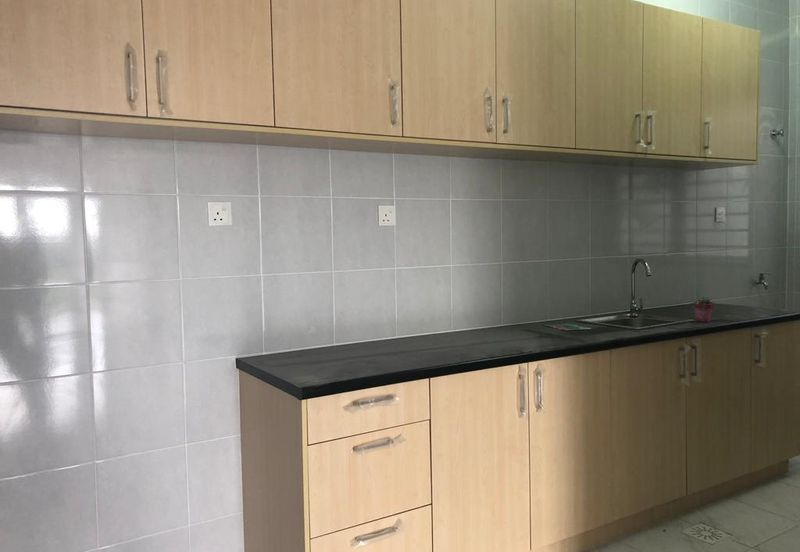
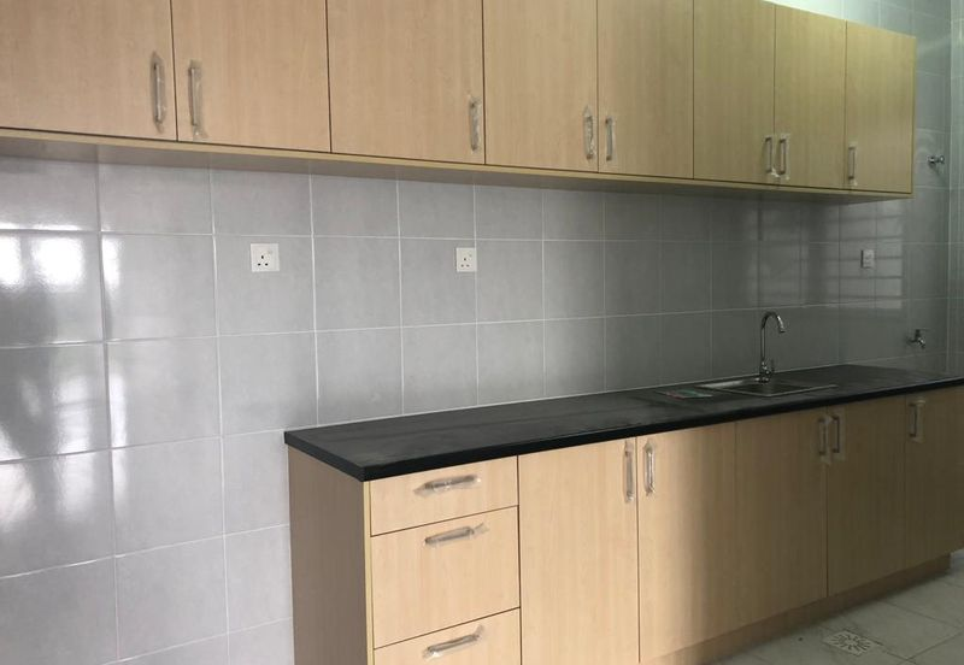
- potted succulent [692,294,715,323]
